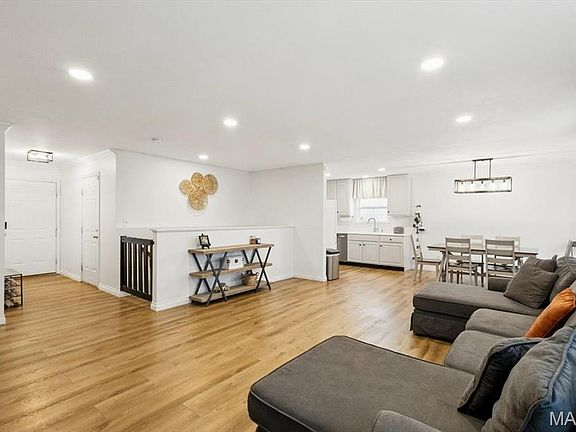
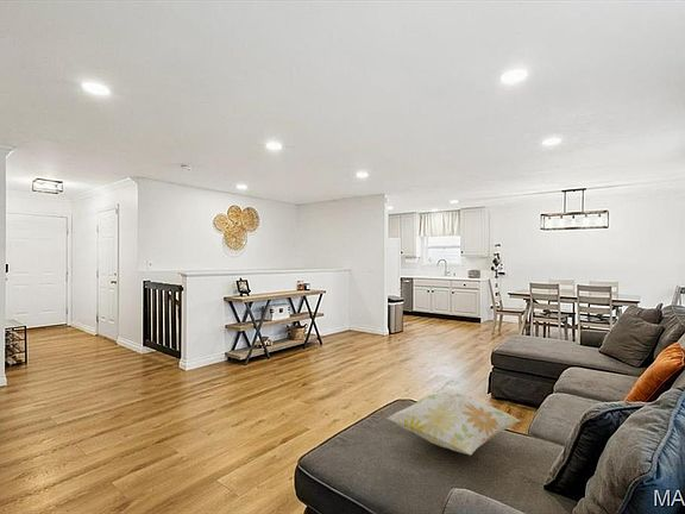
+ decorative pillow [385,390,522,456]
